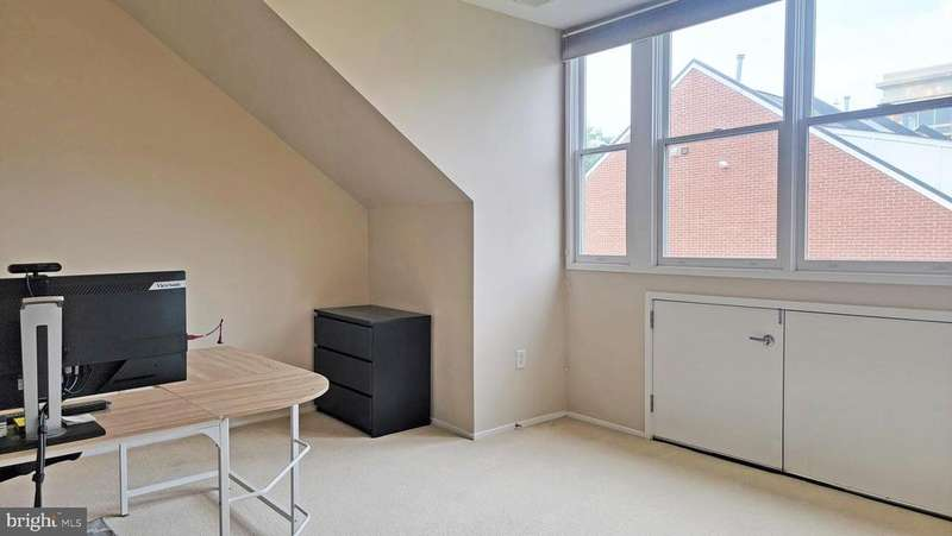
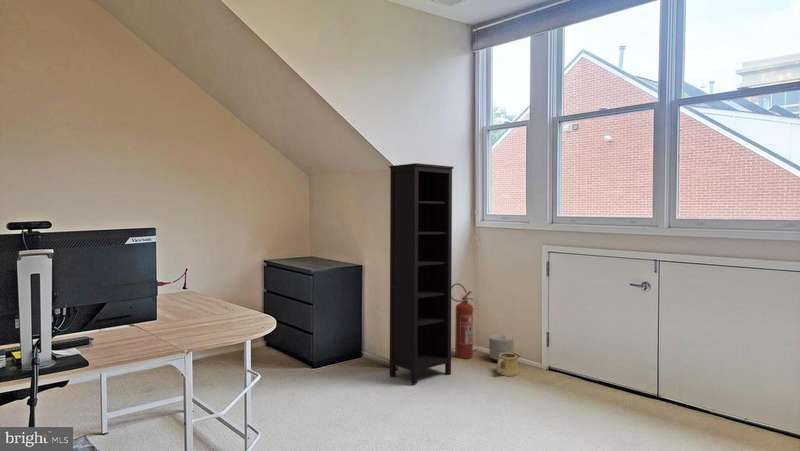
+ planter [488,334,515,362]
+ watering can [496,351,522,377]
+ bookcase [389,162,455,385]
+ fire extinguisher [451,282,474,360]
